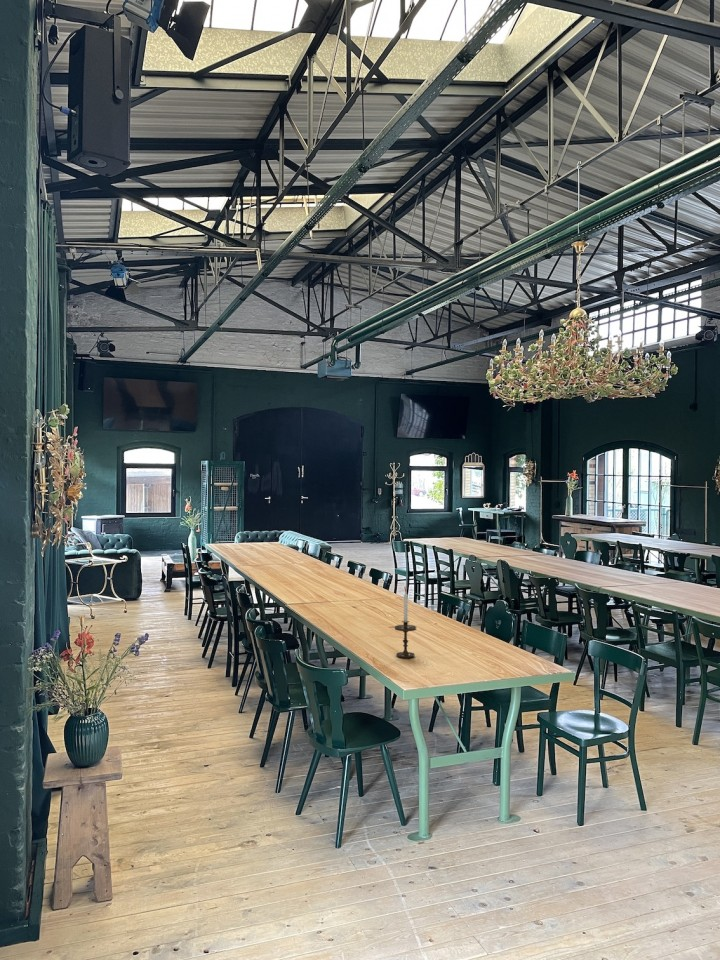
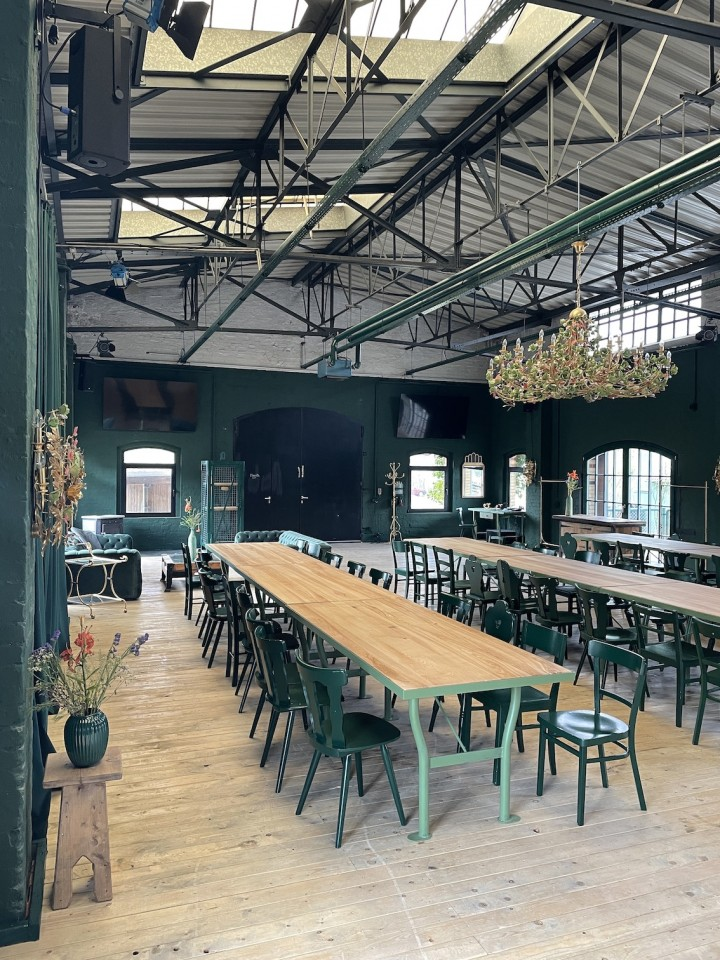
- candlestick [394,585,418,659]
